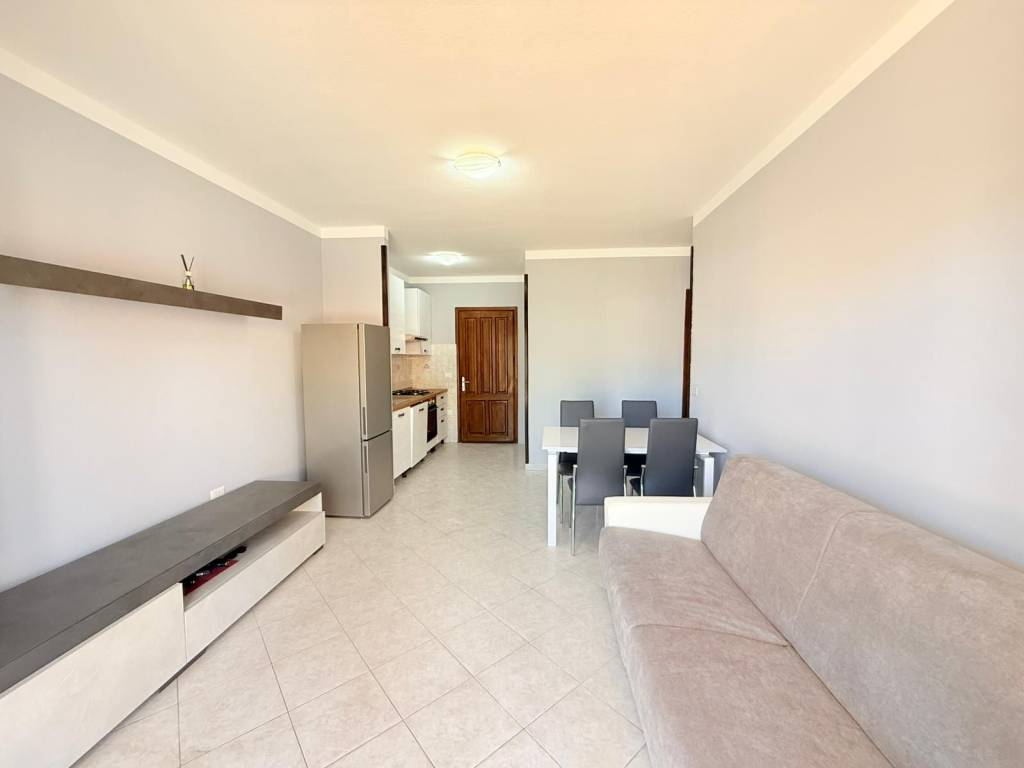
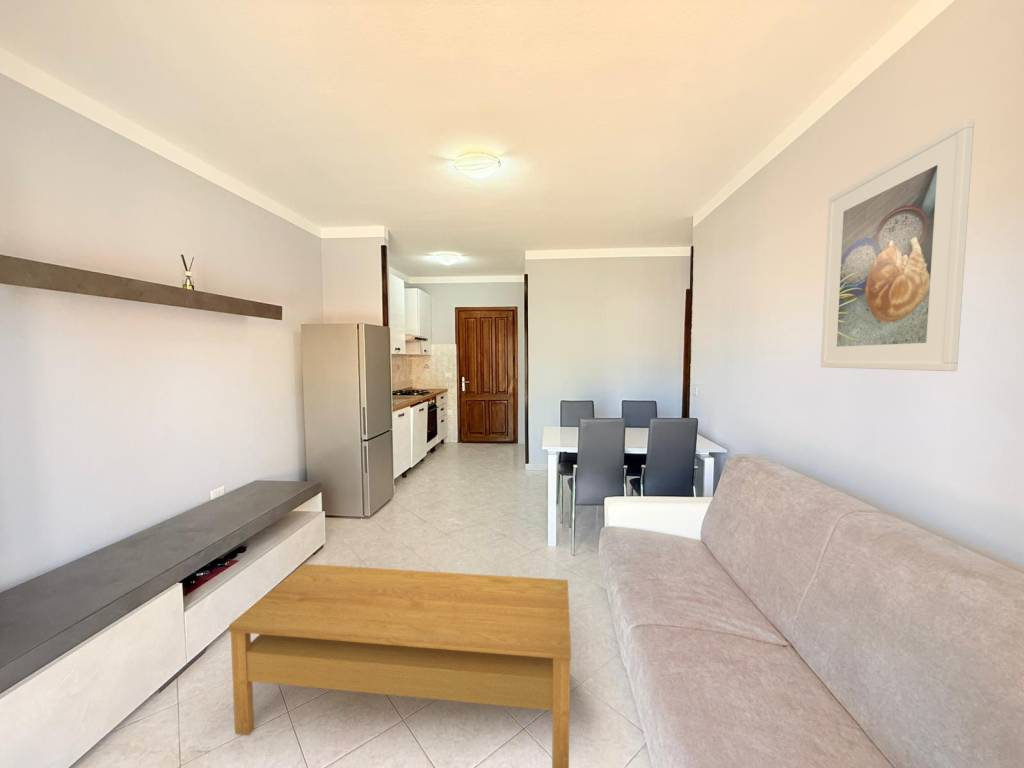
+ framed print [820,118,975,372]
+ coffee table [228,563,572,768]
